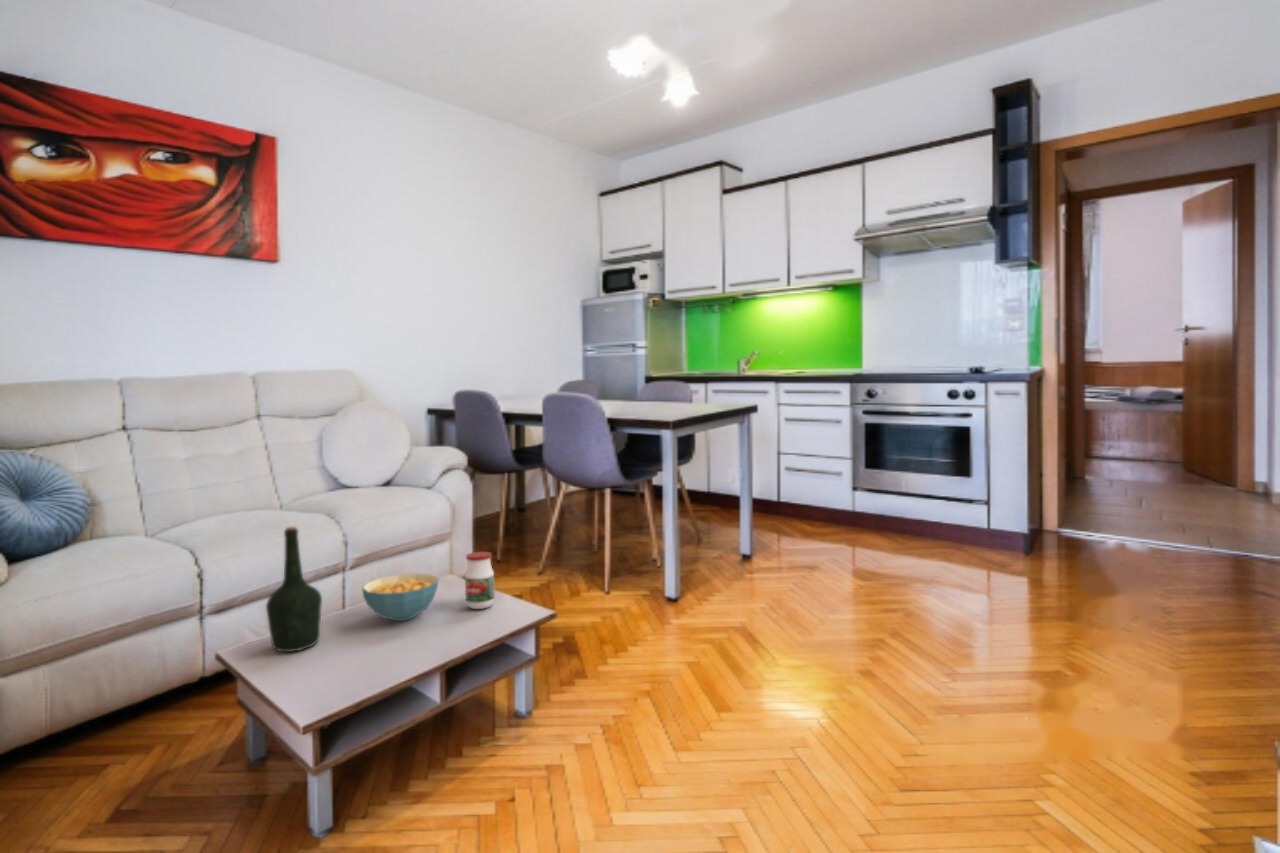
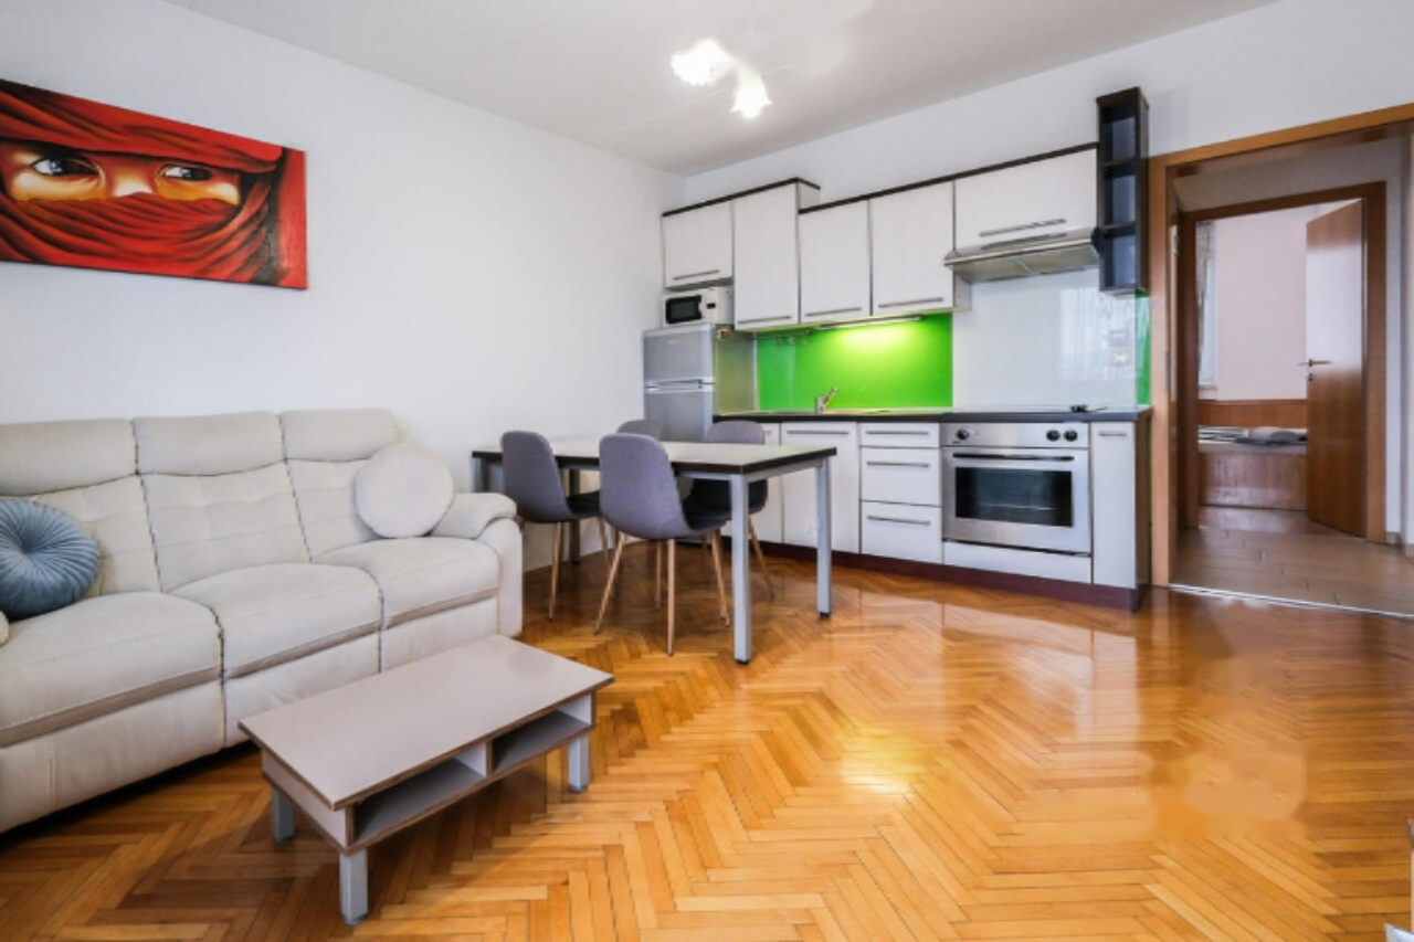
- jar [464,551,496,610]
- bottle [265,526,323,653]
- cereal bowl [361,572,440,622]
